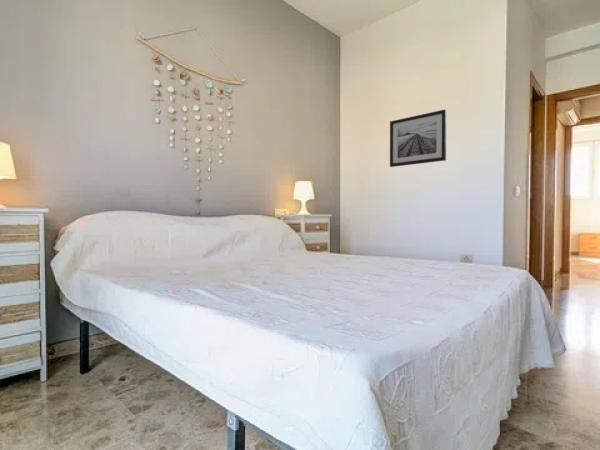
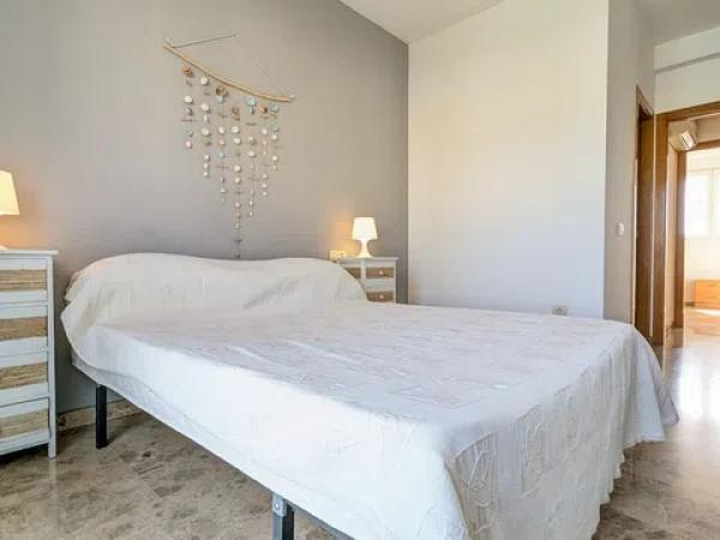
- wall art [389,109,447,168]
